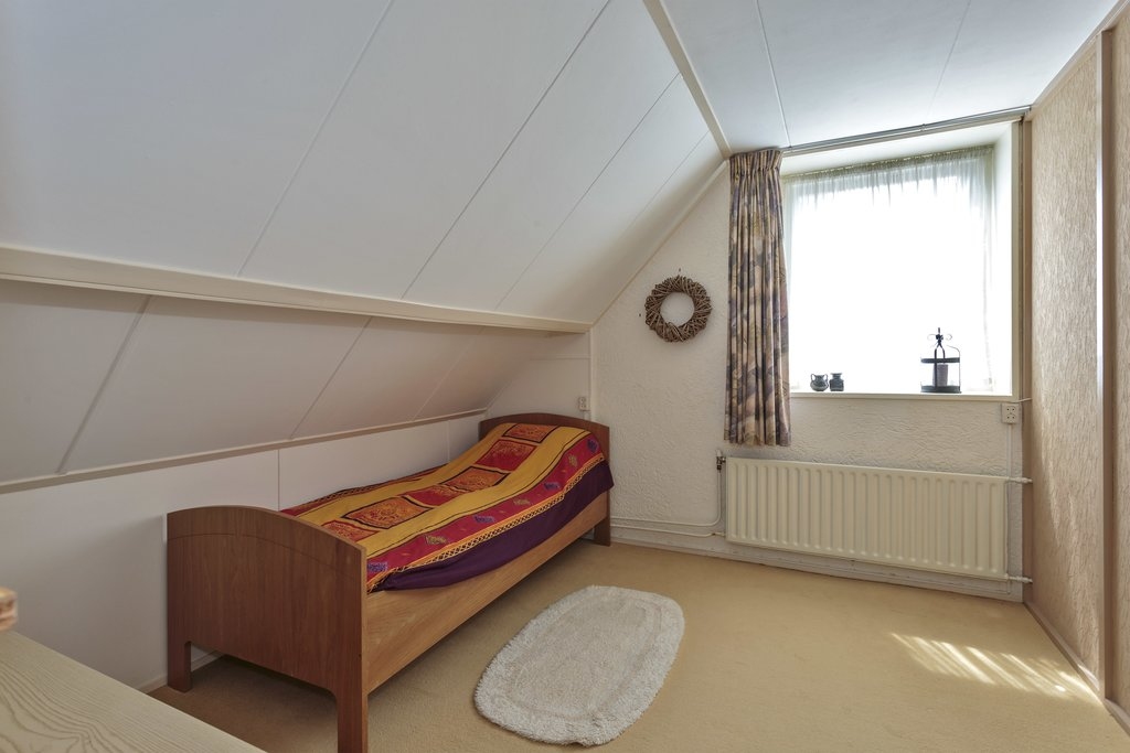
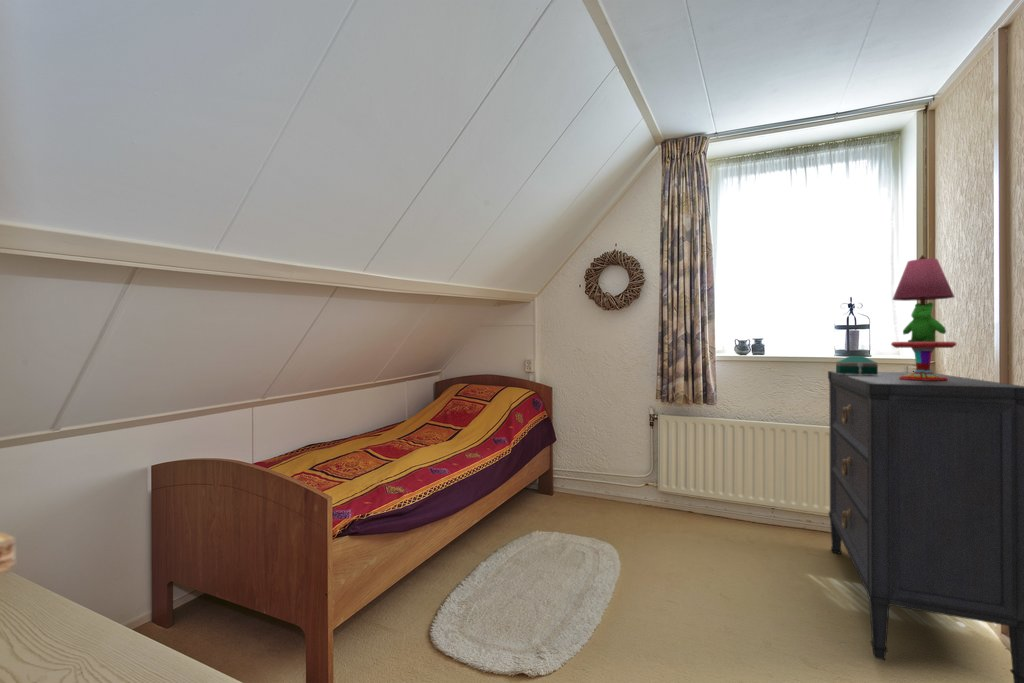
+ dresser [827,370,1024,683]
+ wooden box [835,355,879,376]
+ table lamp [890,254,957,381]
